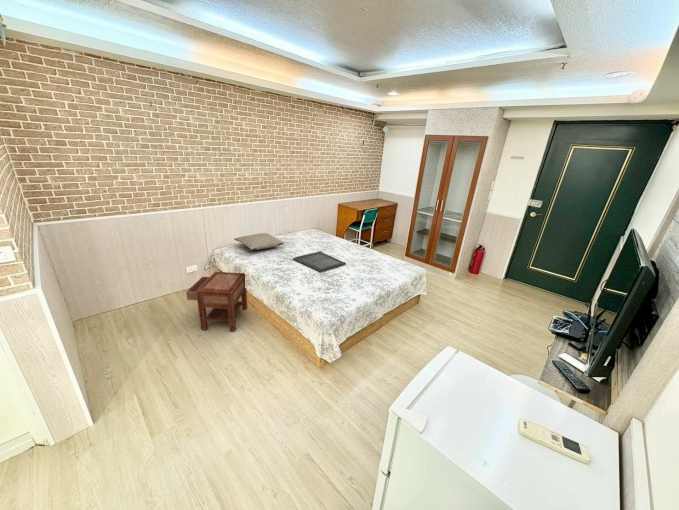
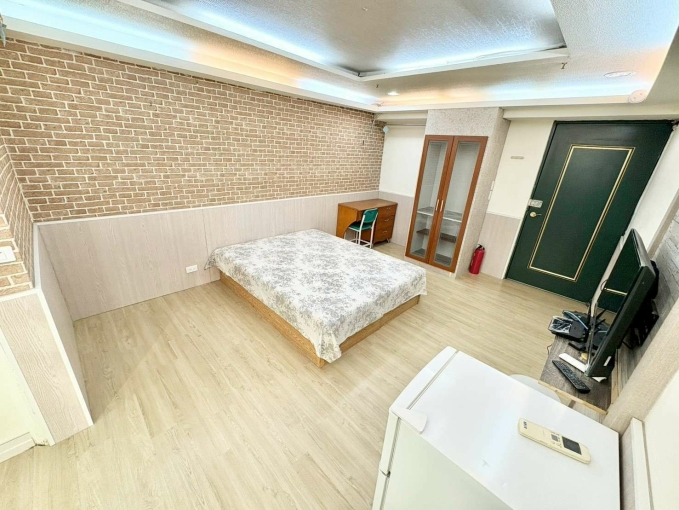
- nightstand [185,271,248,332]
- pillow [233,232,285,251]
- serving tray [292,250,347,273]
